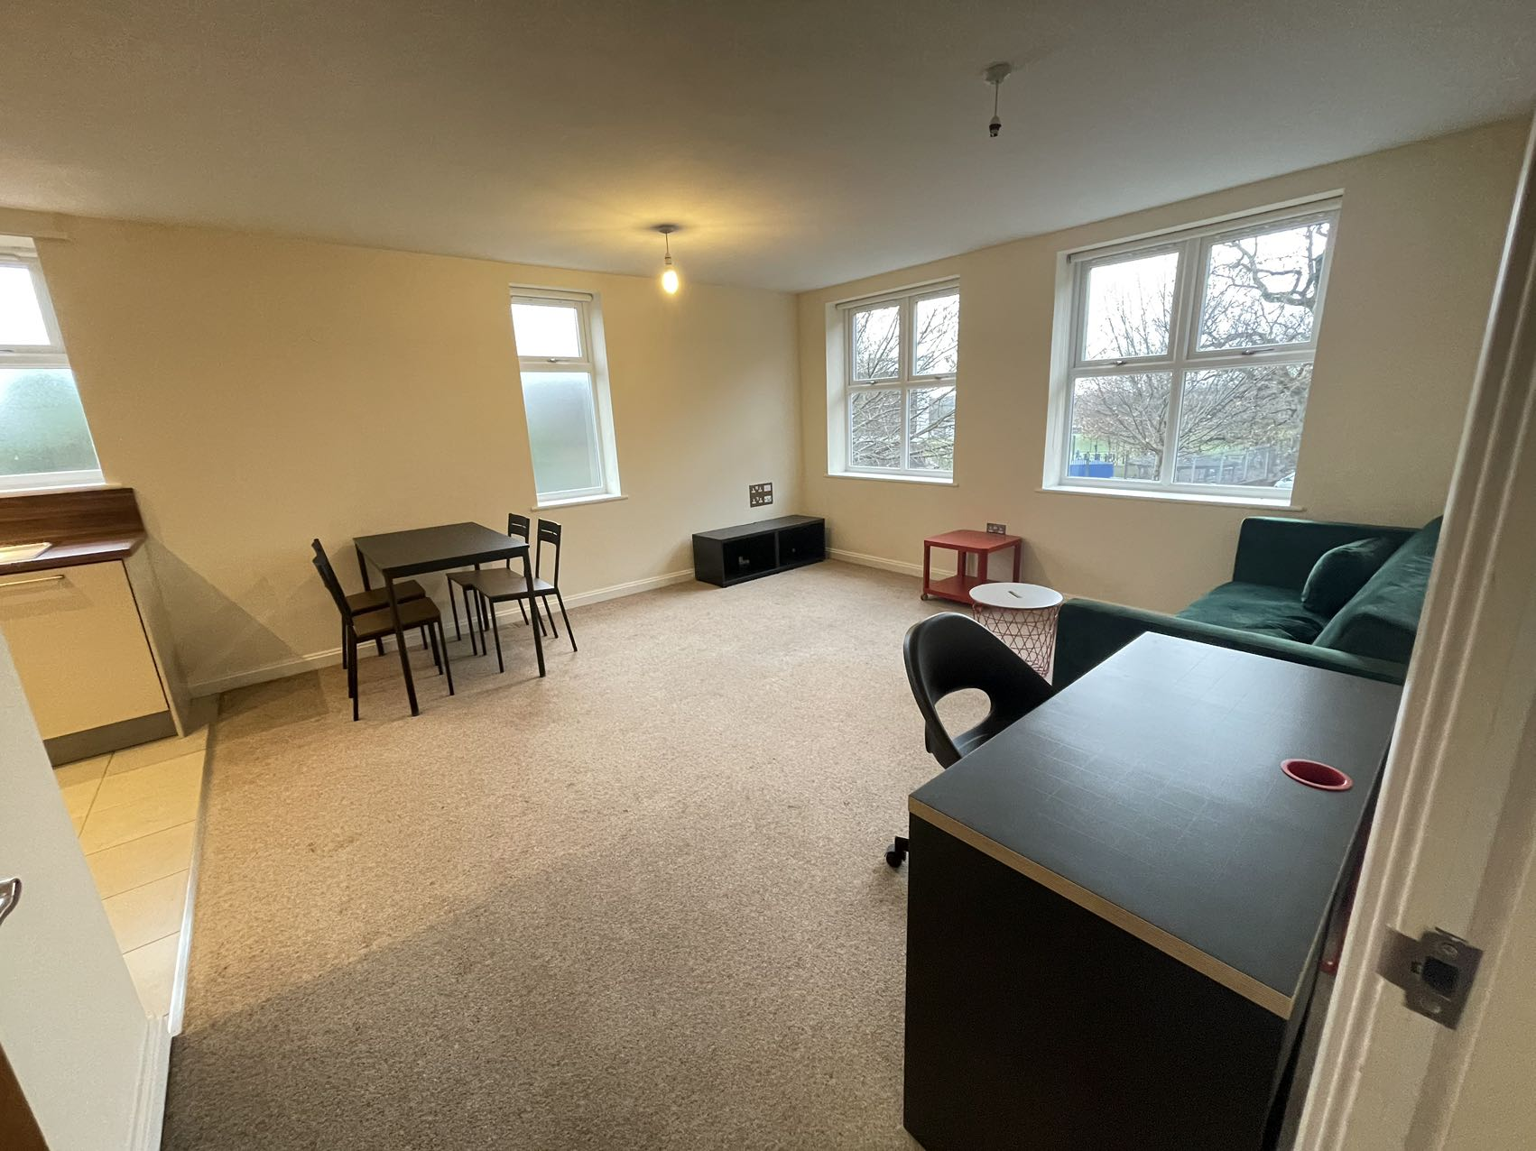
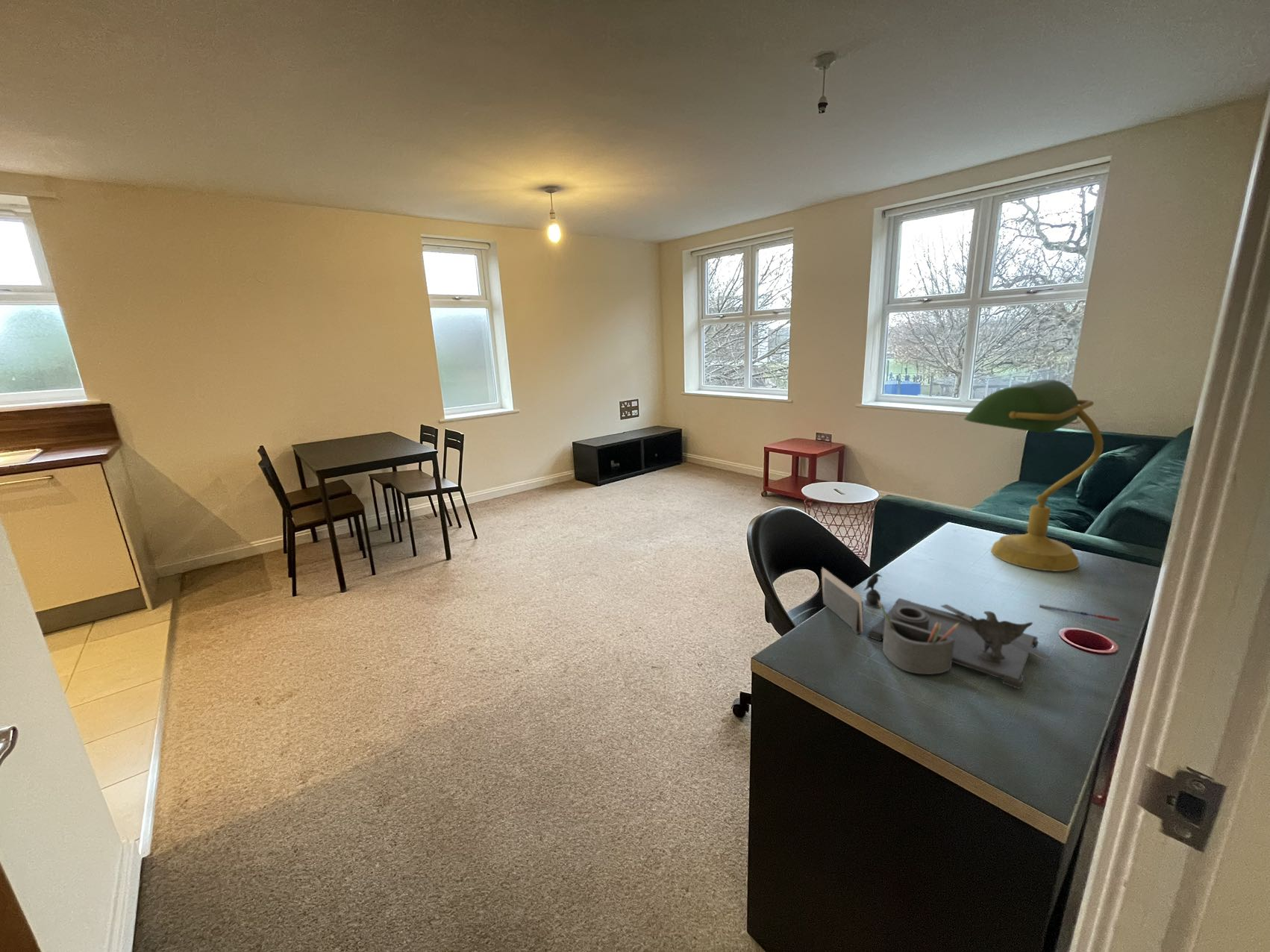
+ desk organizer [821,566,1052,690]
+ desk lamp [963,379,1104,572]
+ pen [1039,604,1120,622]
